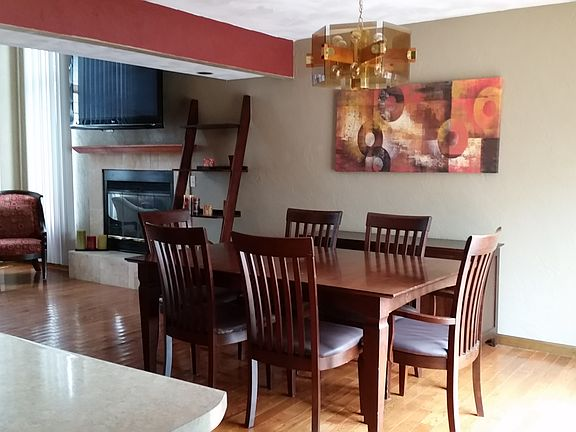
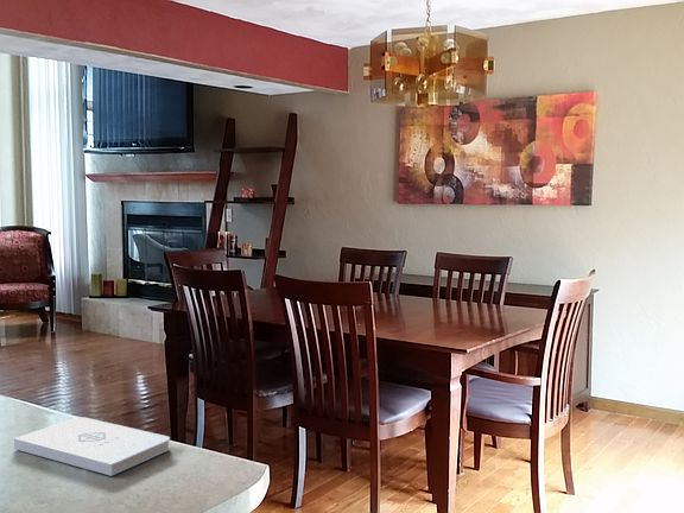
+ notepad [13,416,171,477]
